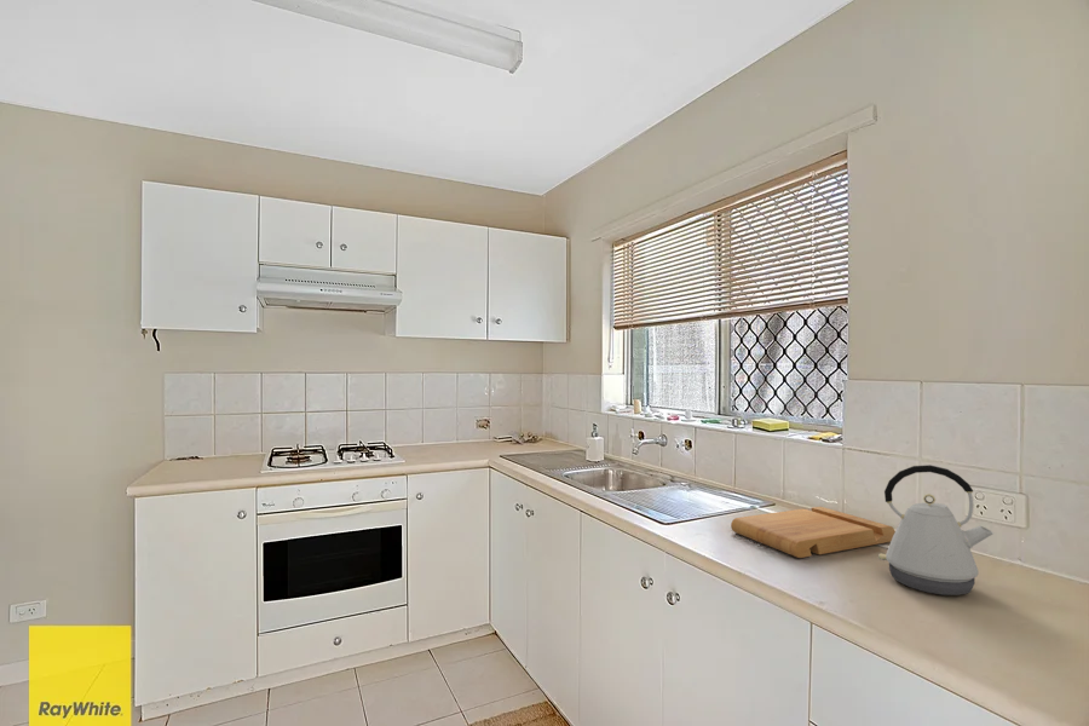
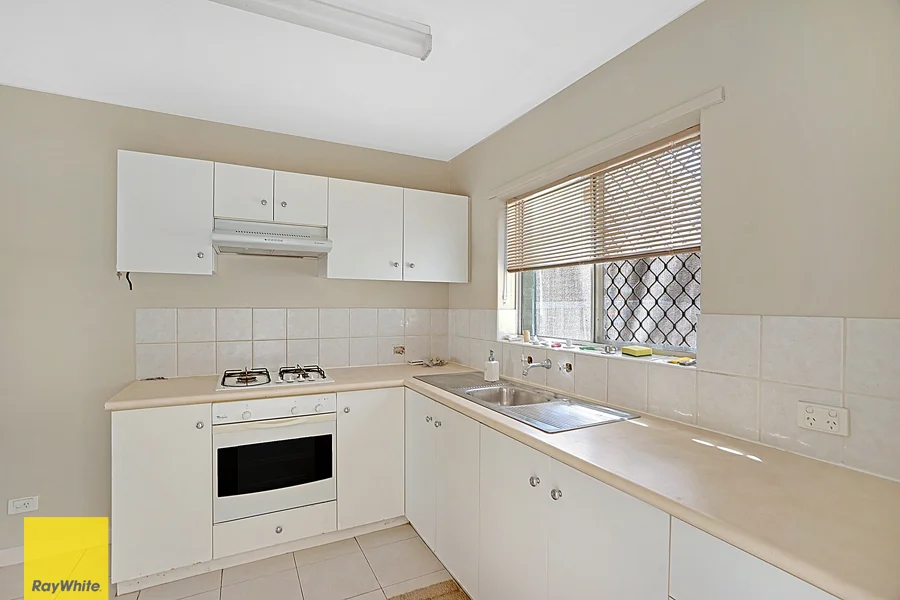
- cutting board [730,506,895,559]
- kettle [877,463,995,597]
